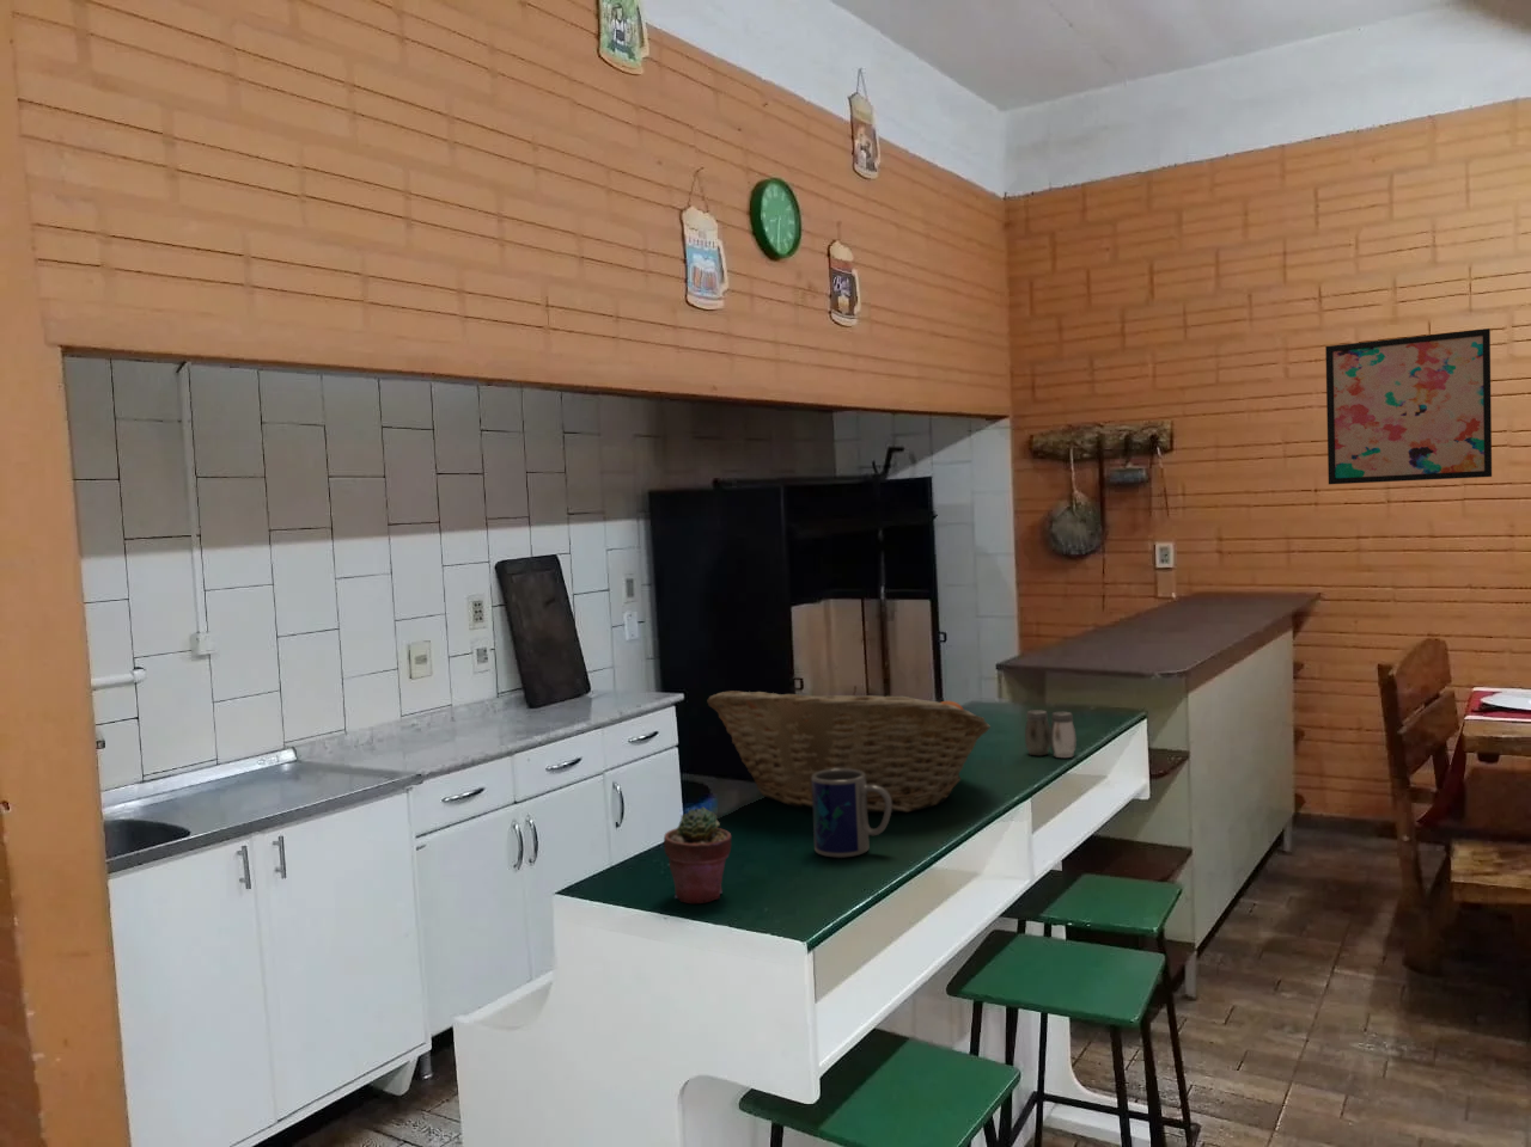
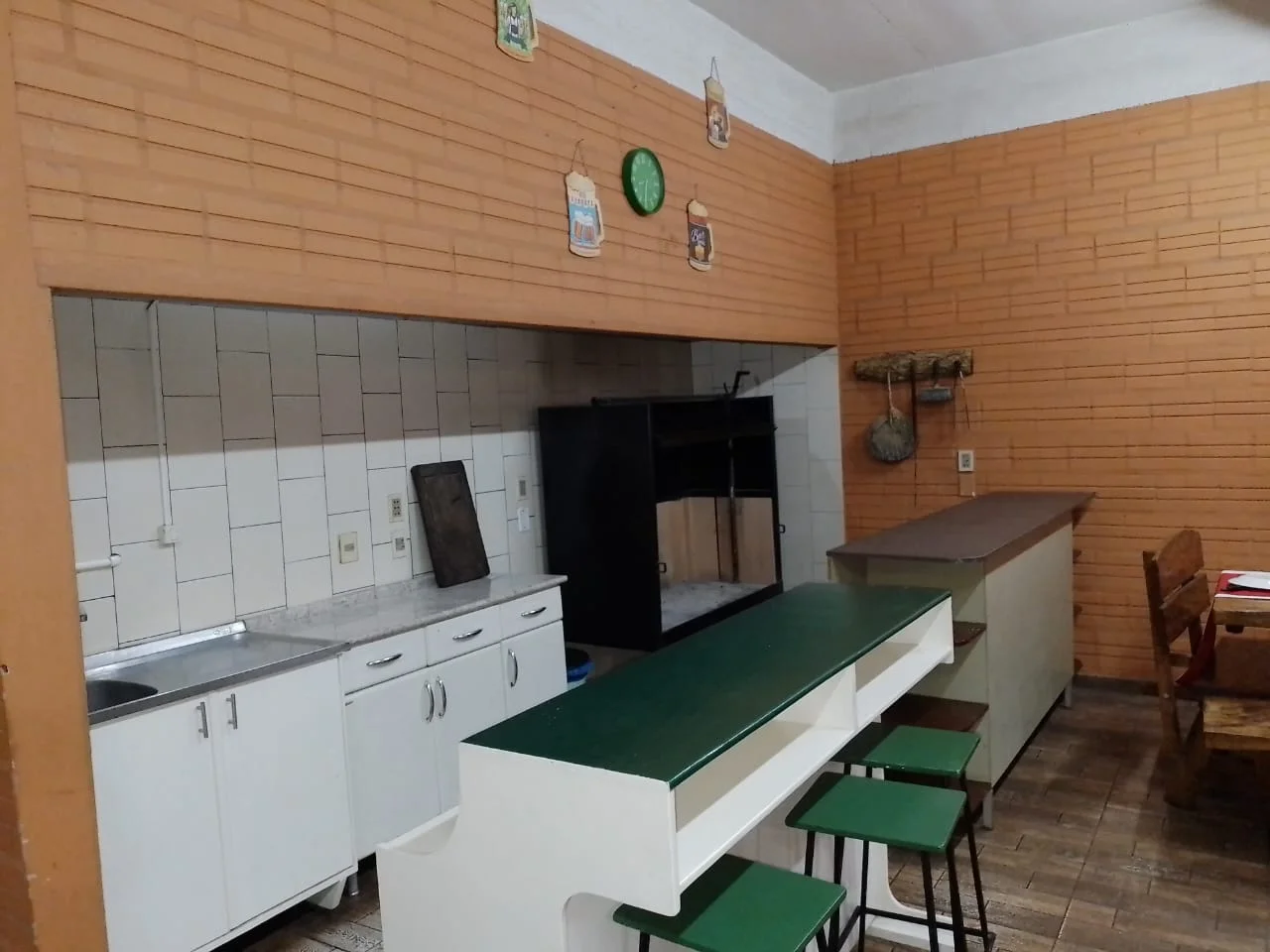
- fruit basket [705,684,992,813]
- potted succulent [663,805,732,905]
- mug [811,769,892,859]
- salt and pepper shaker [1023,708,1078,759]
- wall art [1324,328,1492,486]
